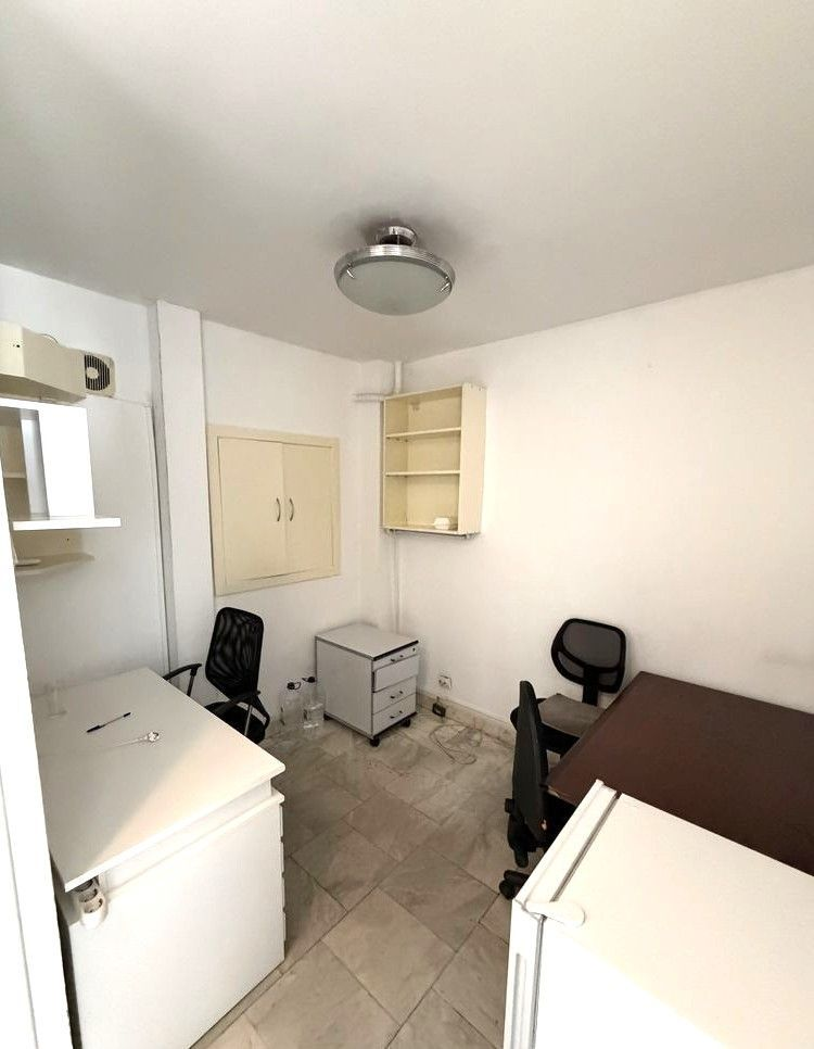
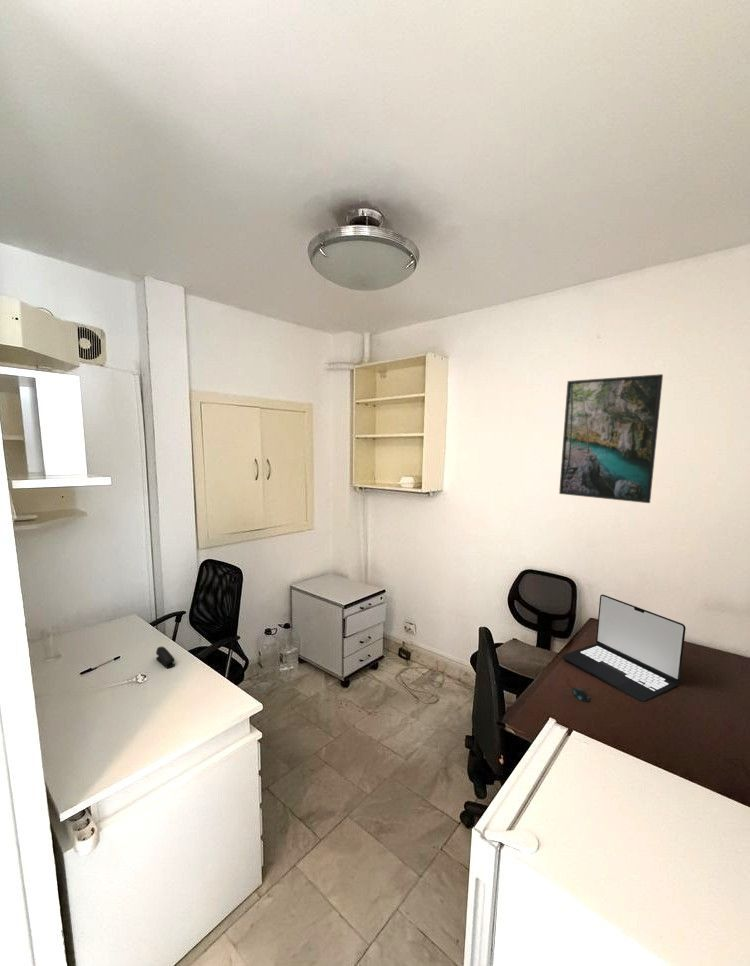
+ mouse [565,675,591,703]
+ stapler [155,646,176,669]
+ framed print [558,373,664,504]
+ laptop [561,594,687,703]
